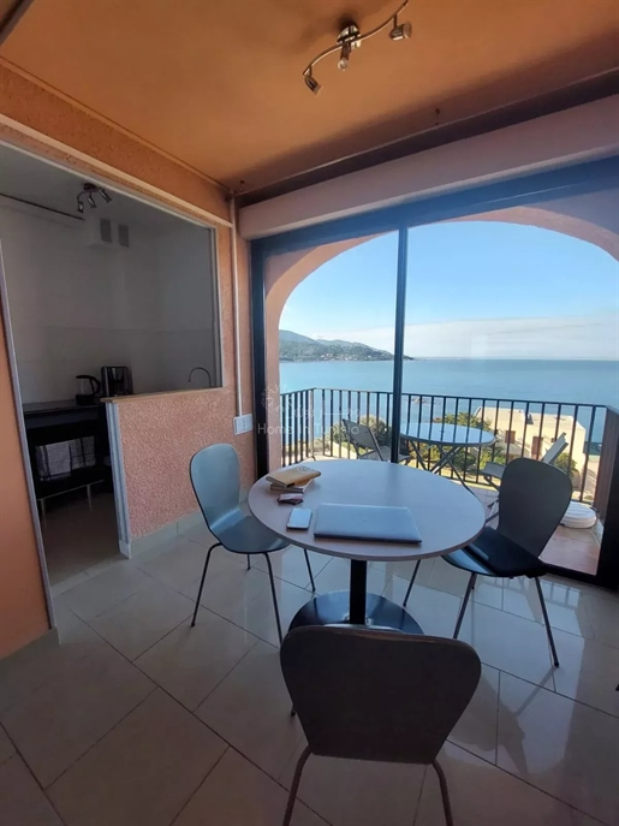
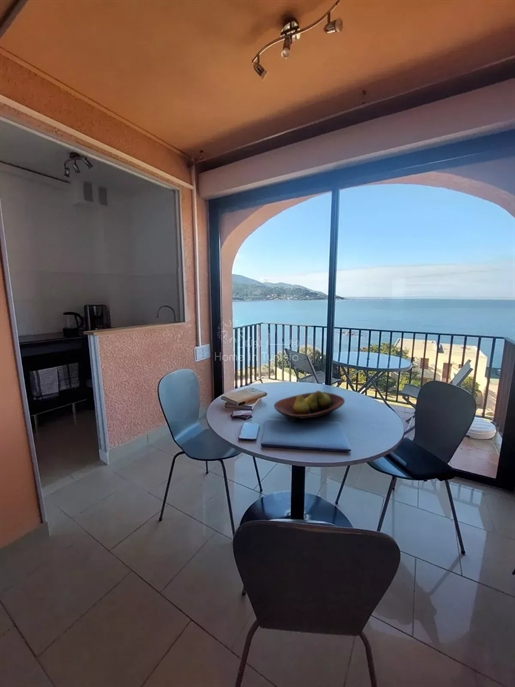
+ fruit bowl [273,390,346,423]
